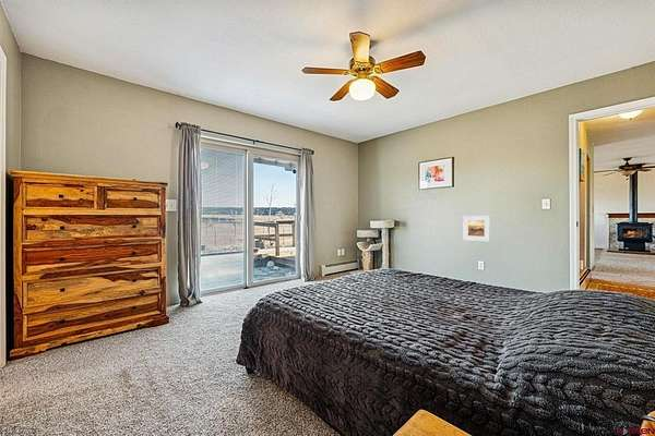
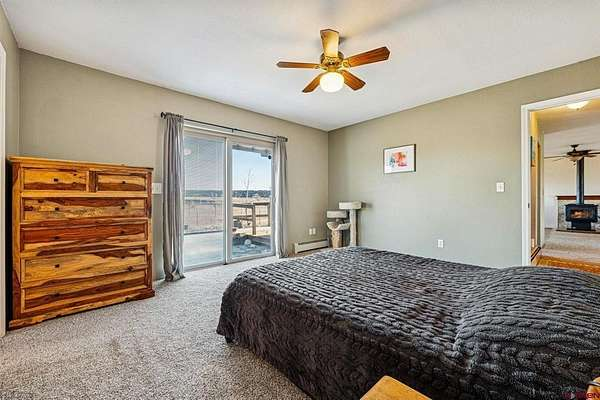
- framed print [462,215,491,242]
